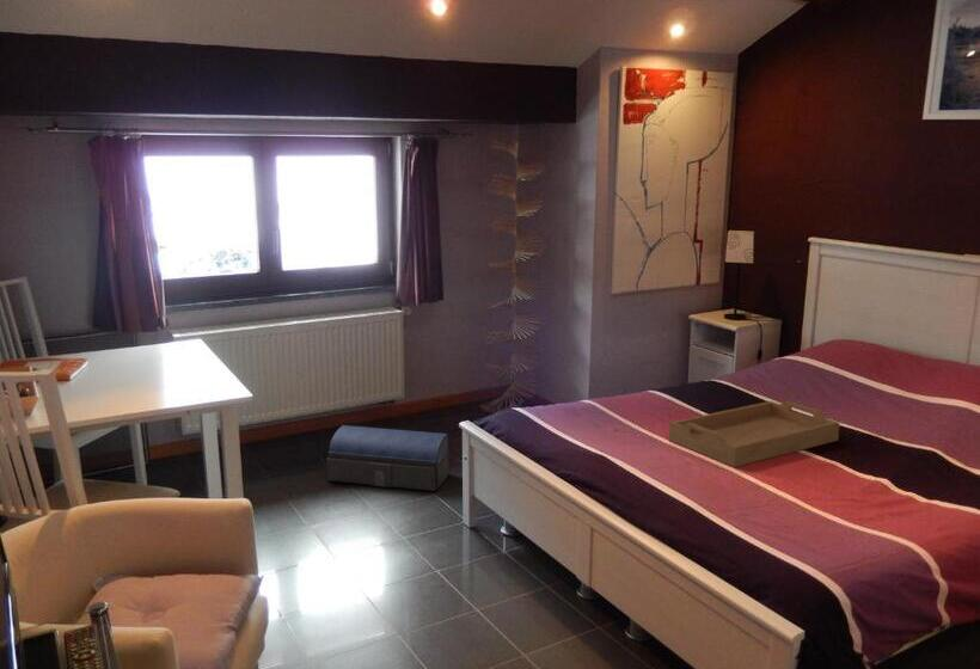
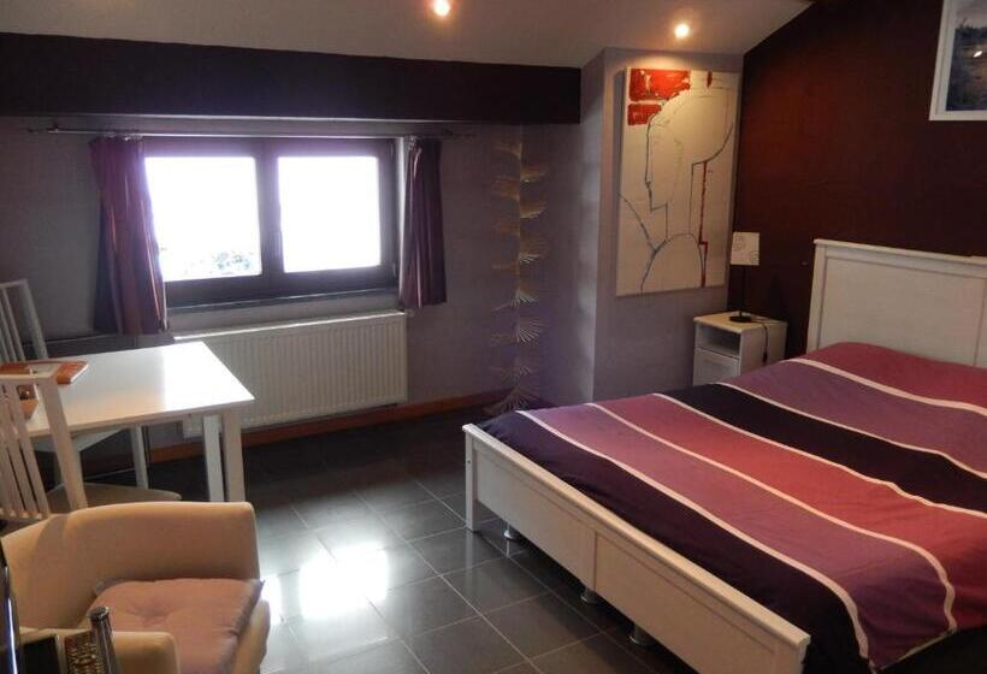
- architectural model [325,423,451,492]
- serving tray [668,400,840,468]
